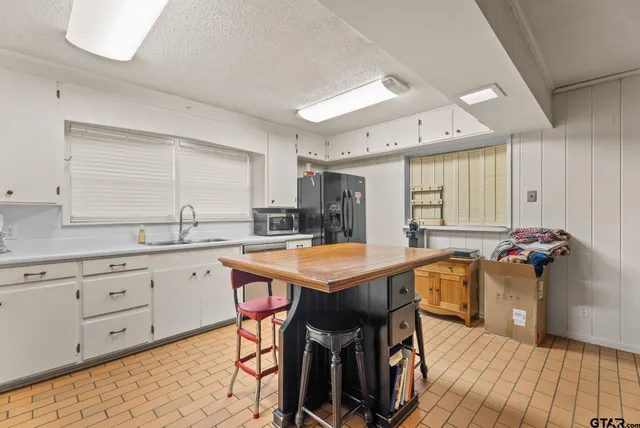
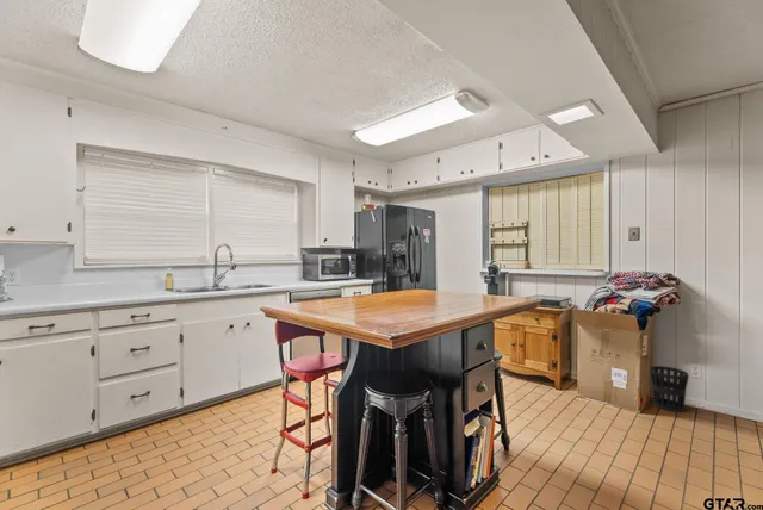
+ wastebasket [649,365,690,413]
